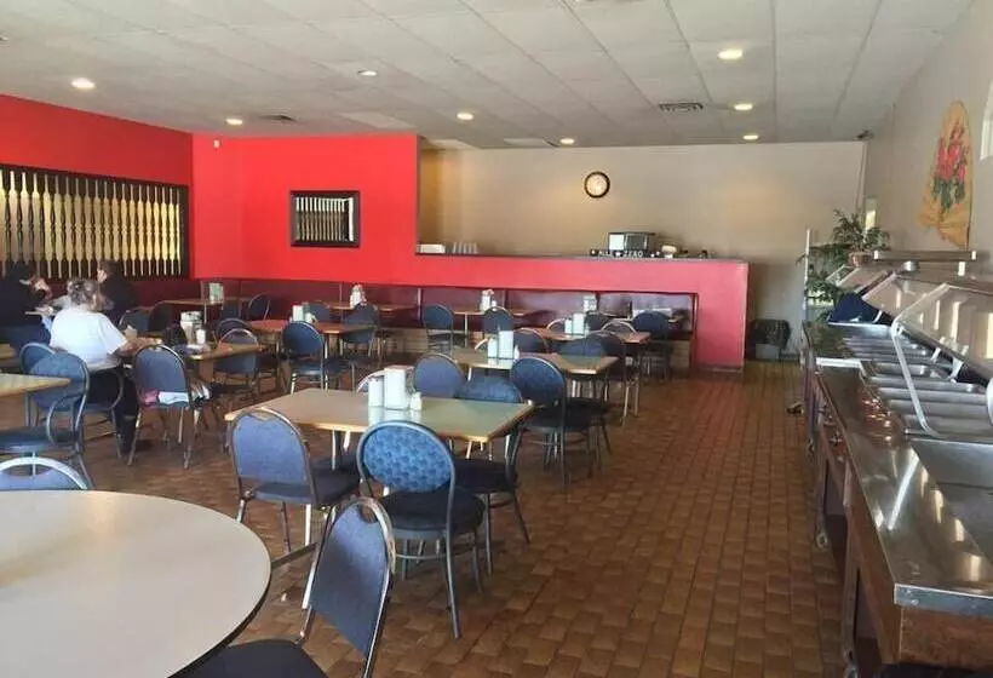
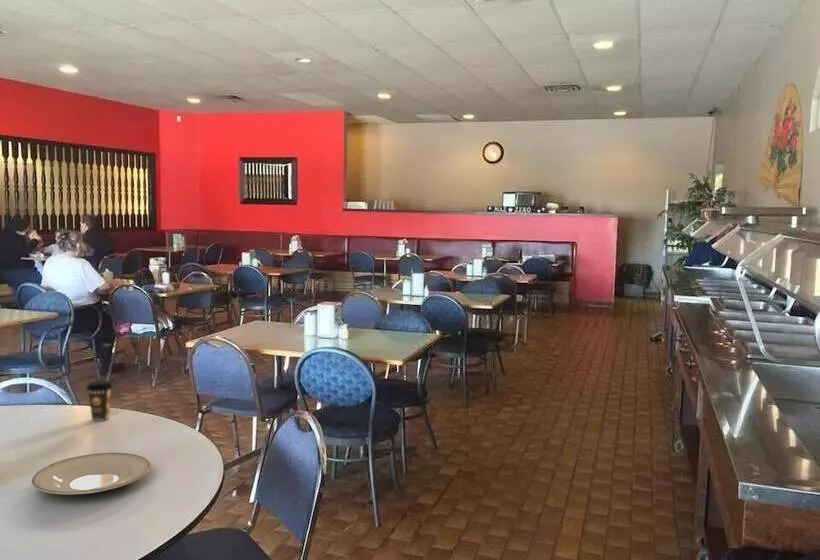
+ plate [31,452,152,496]
+ coffee cup [86,380,114,422]
